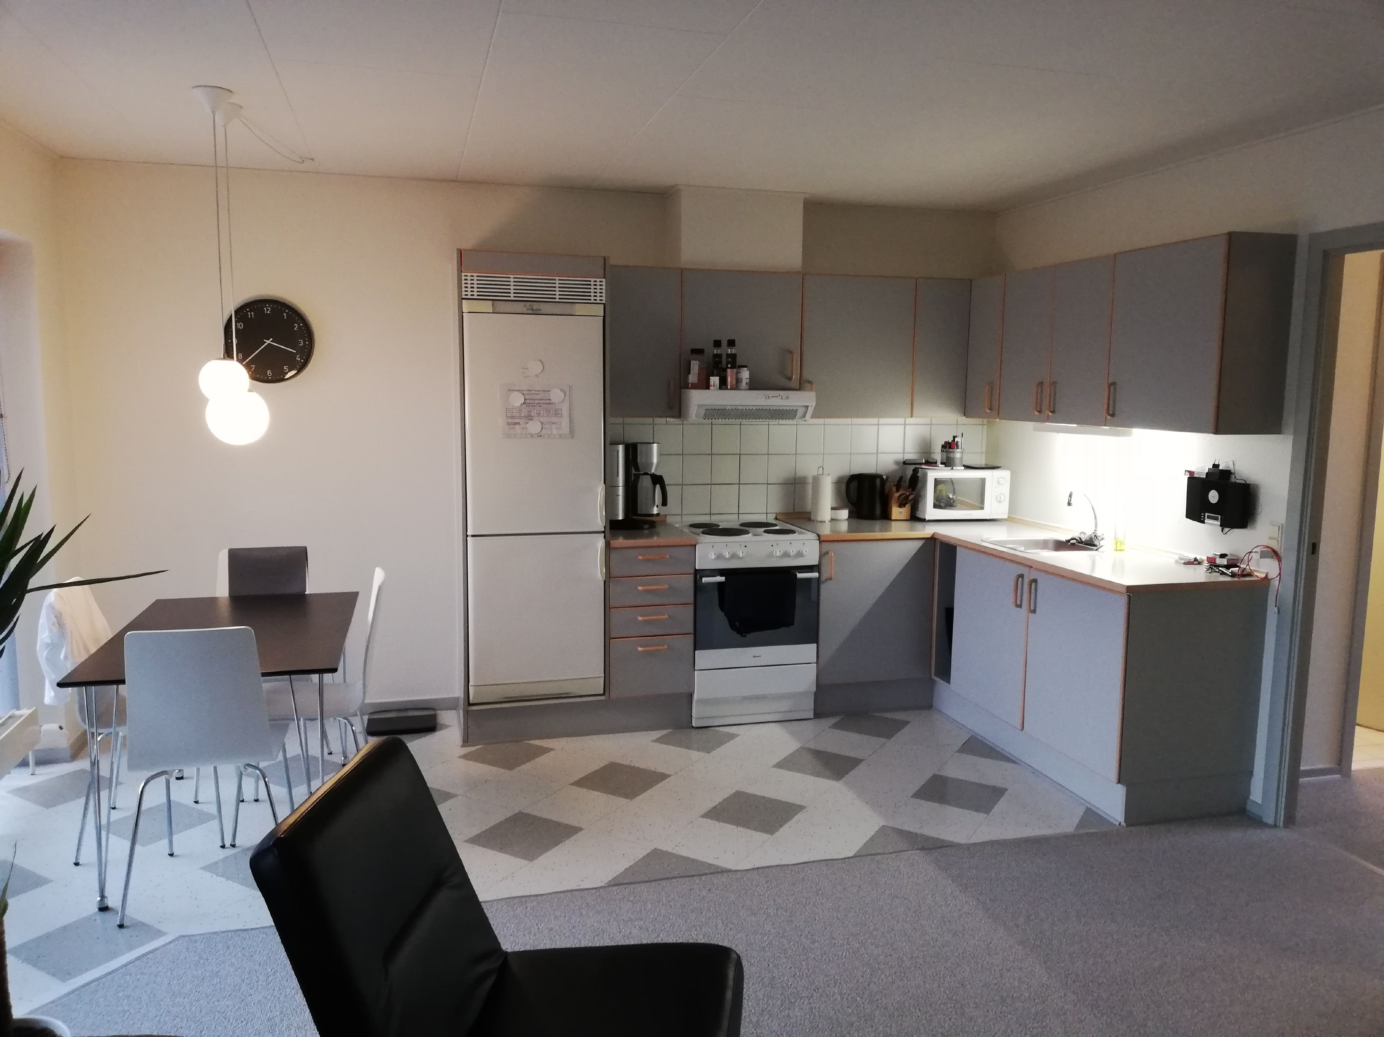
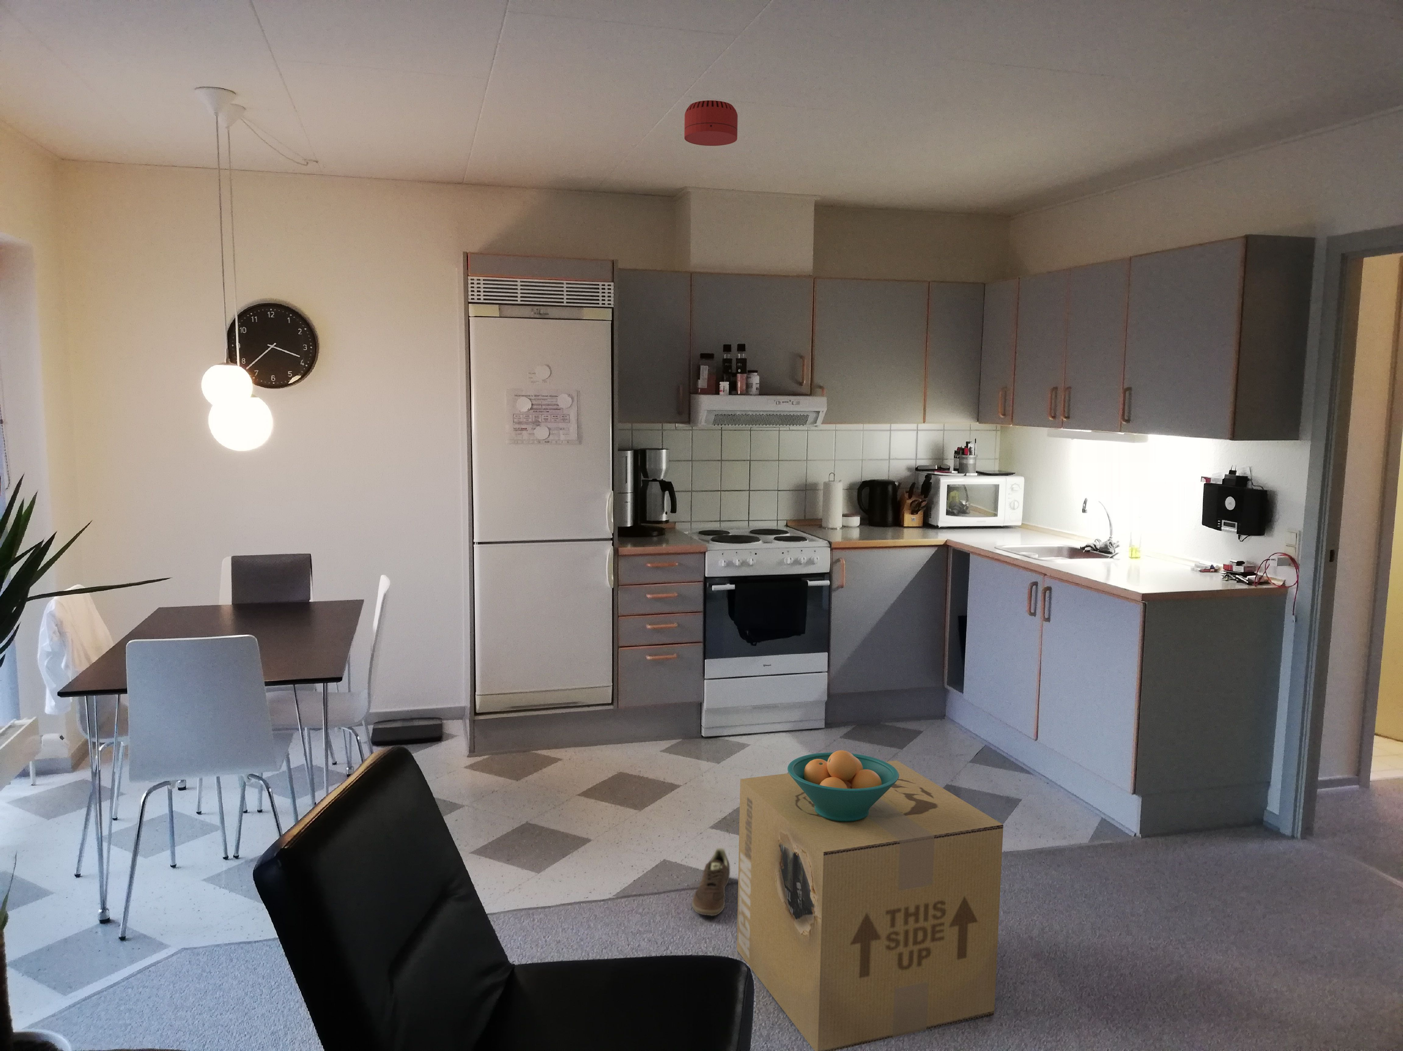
+ cardboard box [737,761,1003,1051]
+ sneaker [692,848,730,916]
+ fruit bowl [788,750,899,821]
+ smoke detector [684,99,738,146]
